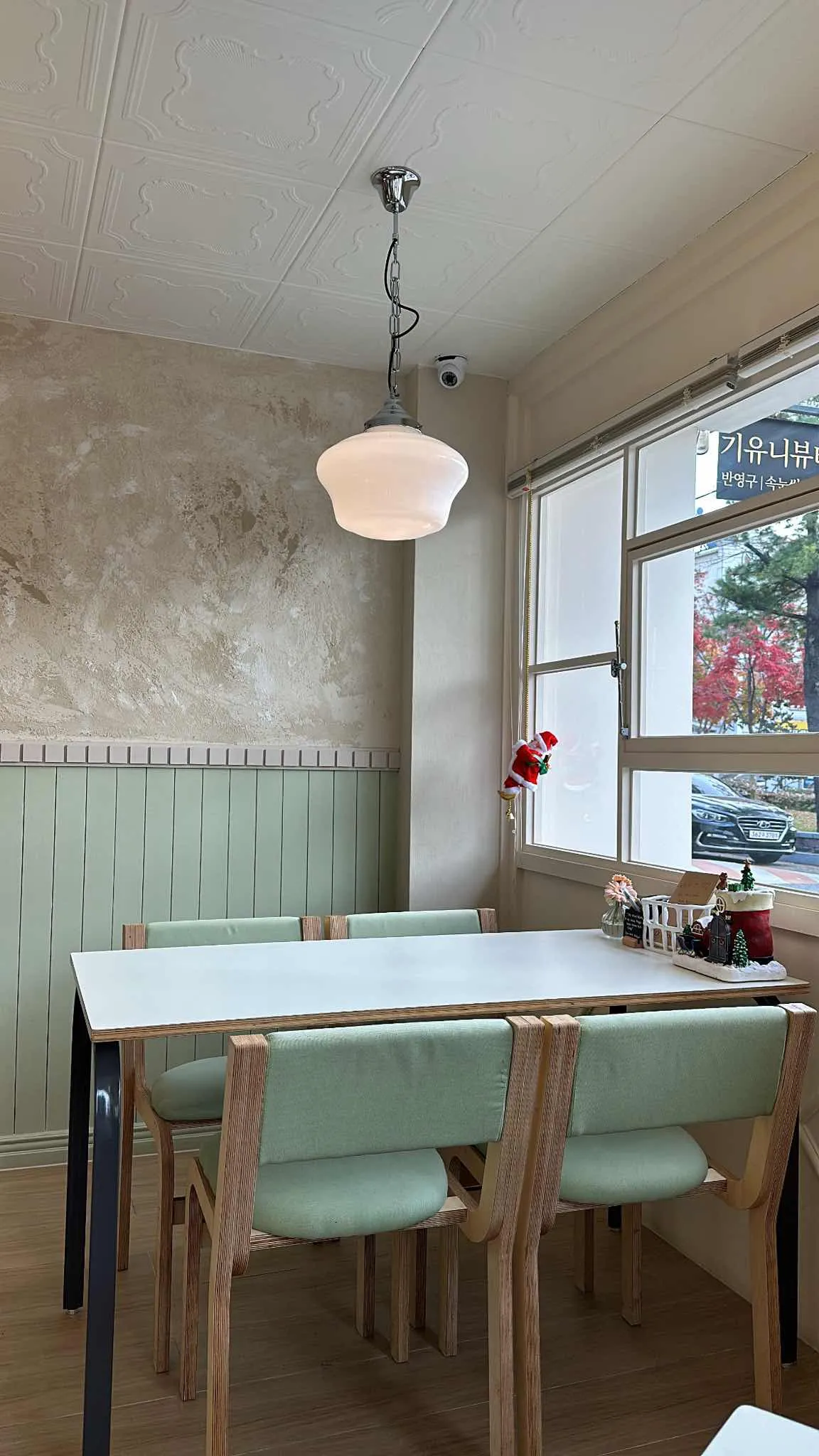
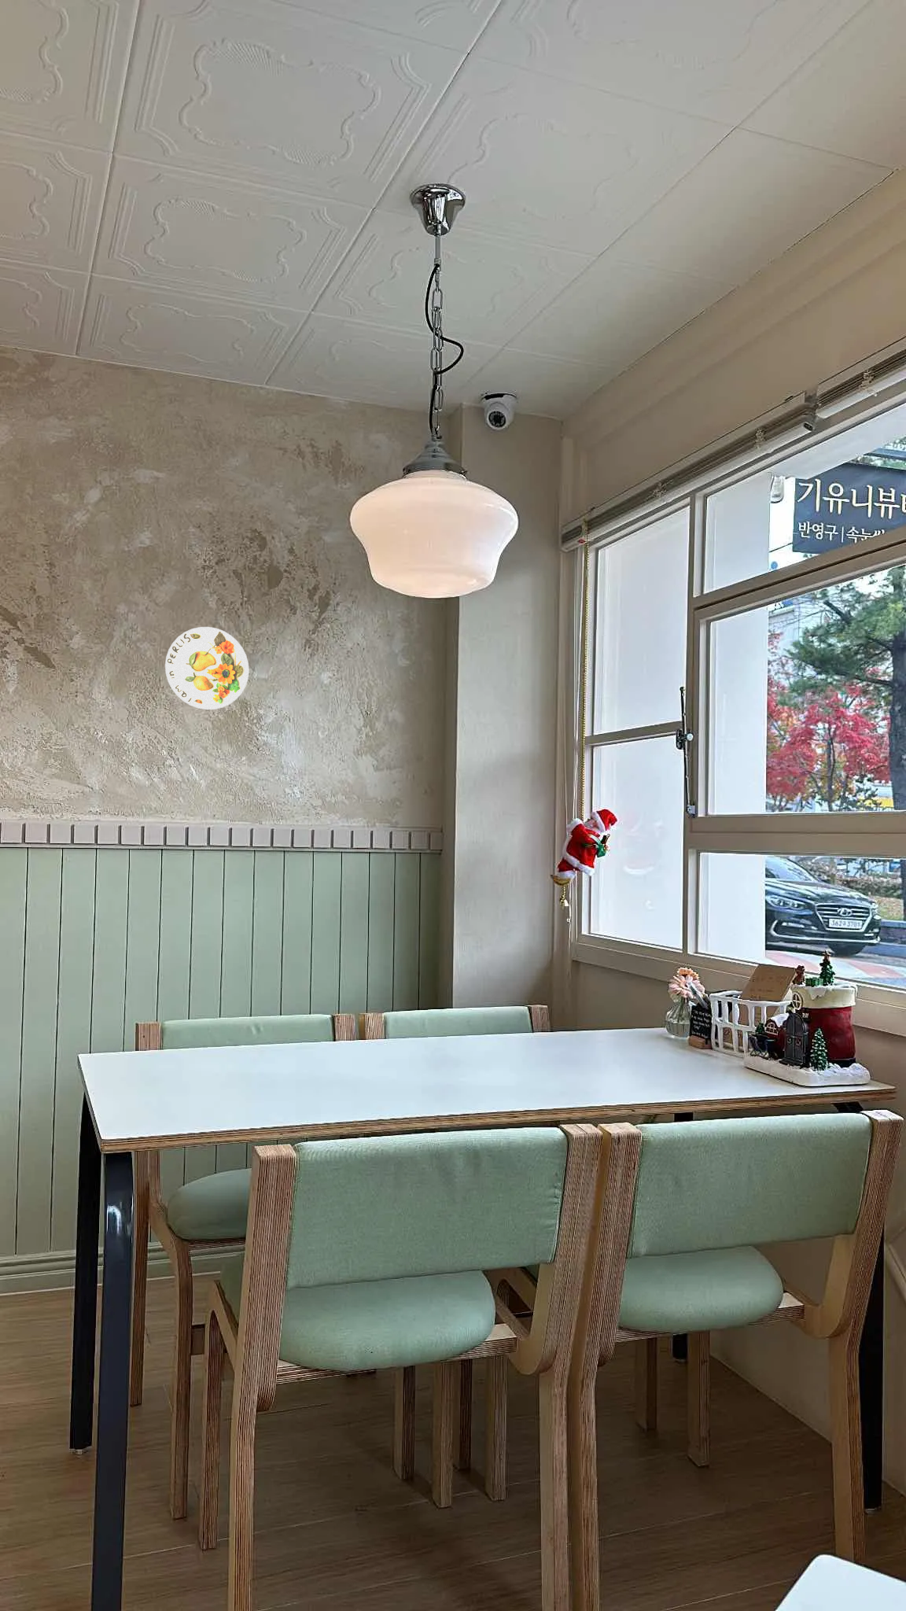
+ decorative plate [165,626,250,710]
